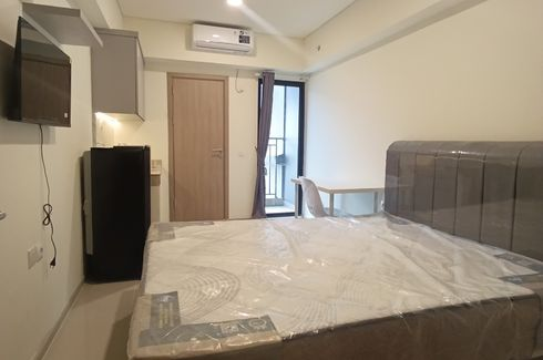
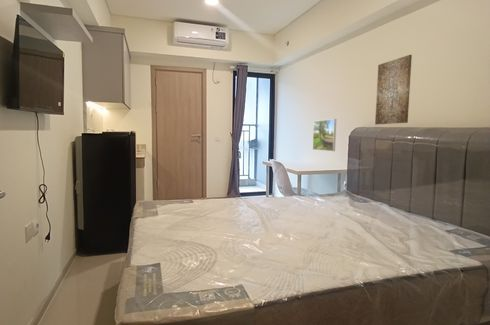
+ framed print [312,118,337,152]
+ wall art [374,54,413,125]
